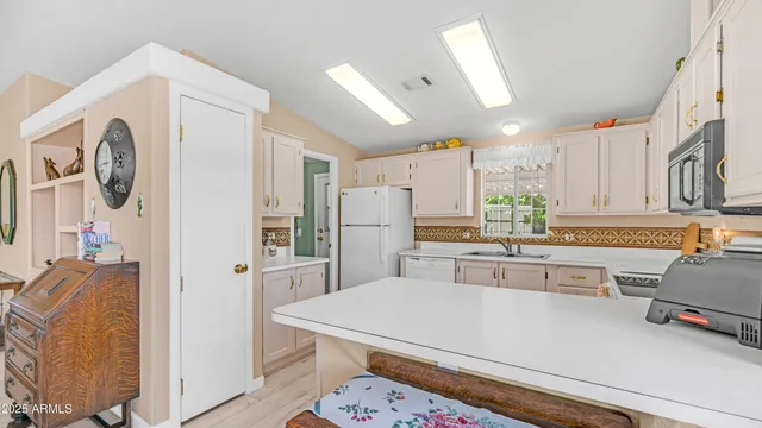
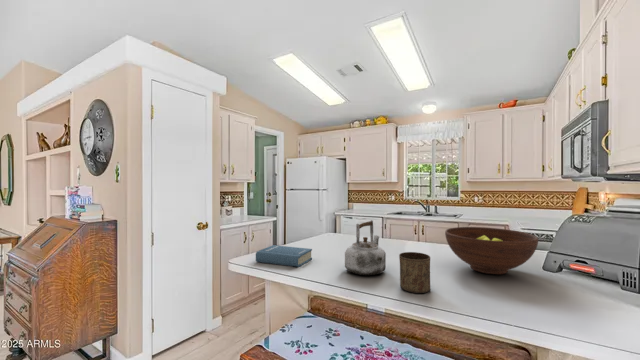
+ kettle [344,219,387,276]
+ book [255,244,313,268]
+ fruit bowl [444,226,539,275]
+ cup [398,251,431,294]
